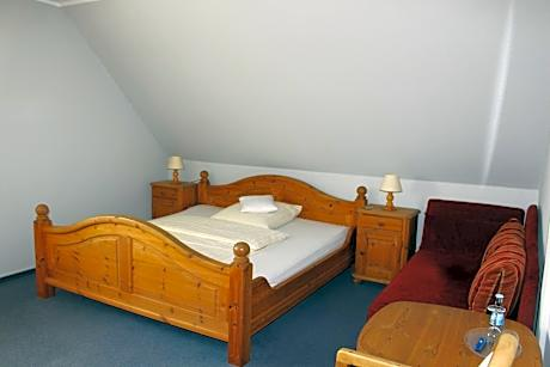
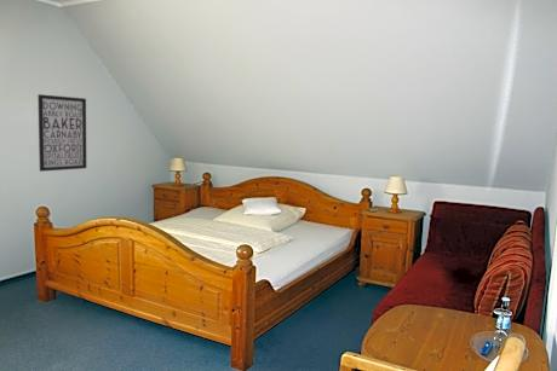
+ wall art [36,93,87,173]
